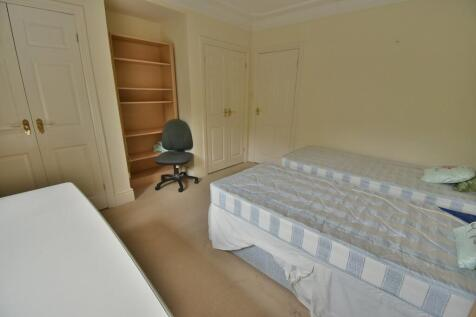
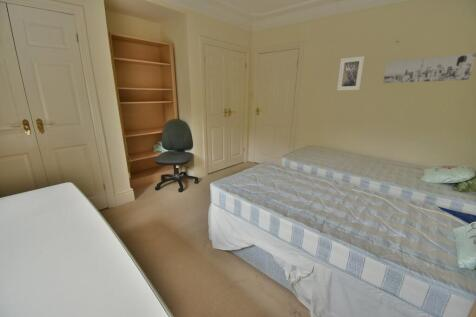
+ wall art [382,52,476,84]
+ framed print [336,55,366,91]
